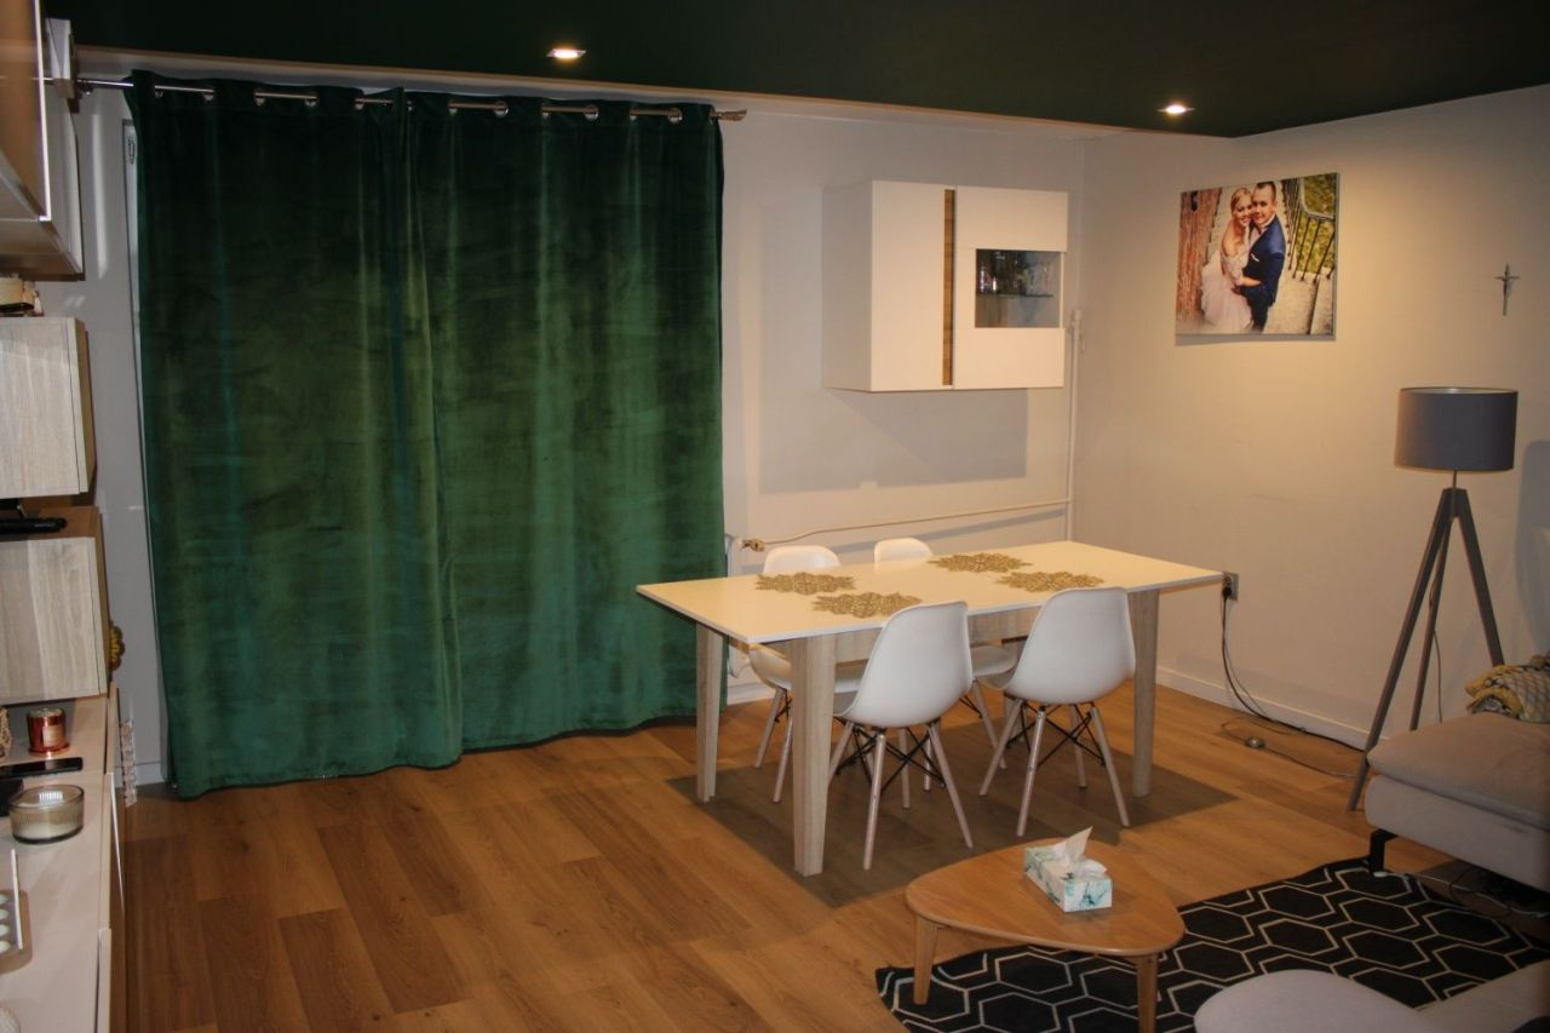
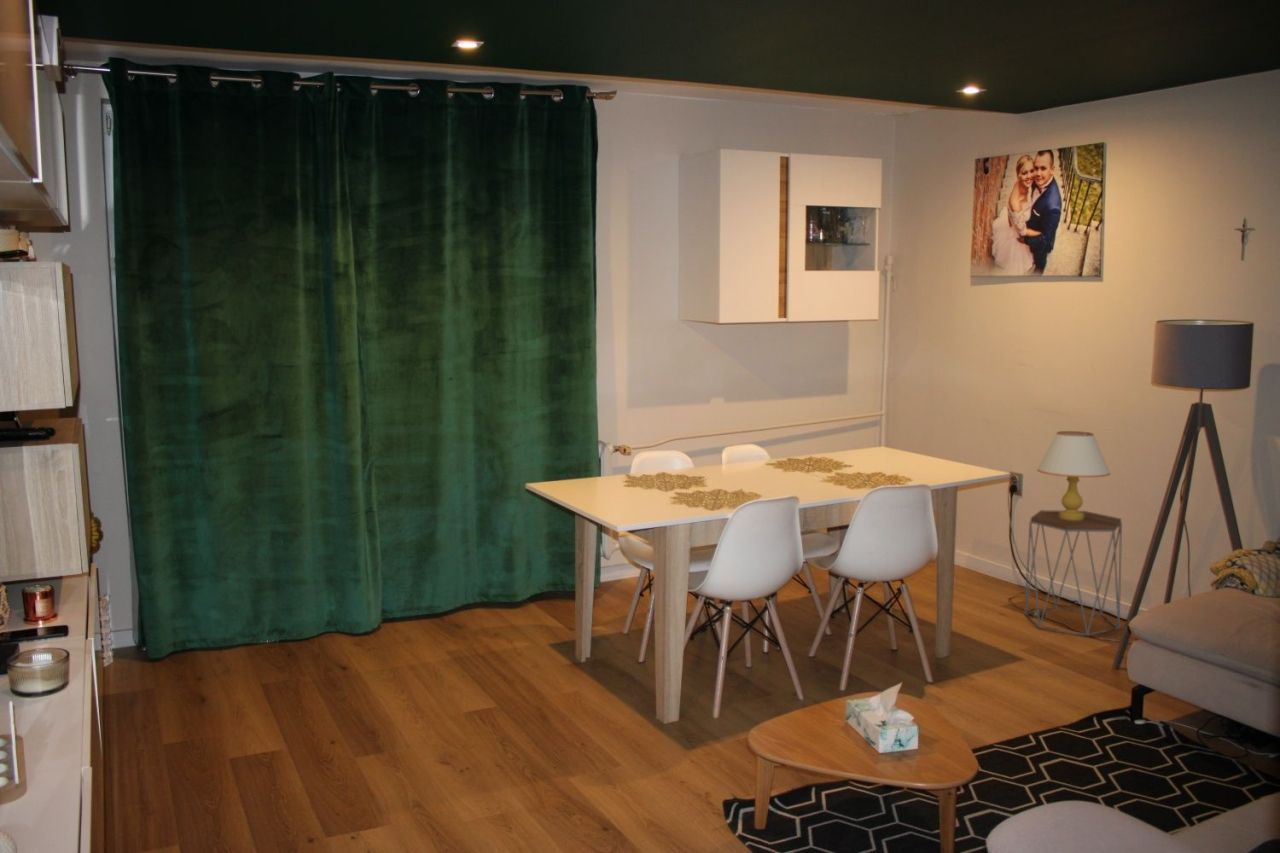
+ table lamp [1036,430,1111,520]
+ side table [1023,509,1123,637]
